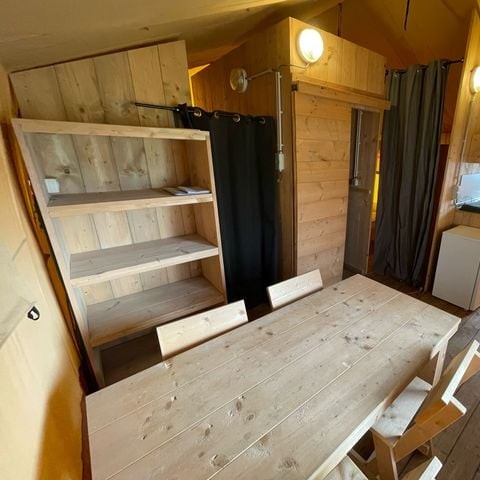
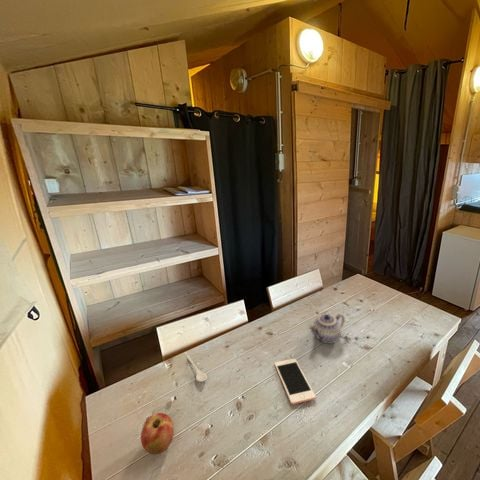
+ teapot [307,313,346,345]
+ cell phone [274,358,317,405]
+ spoon [183,351,208,383]
+ apple [140,412,175,455]
